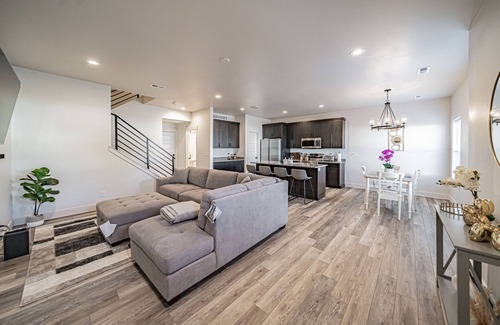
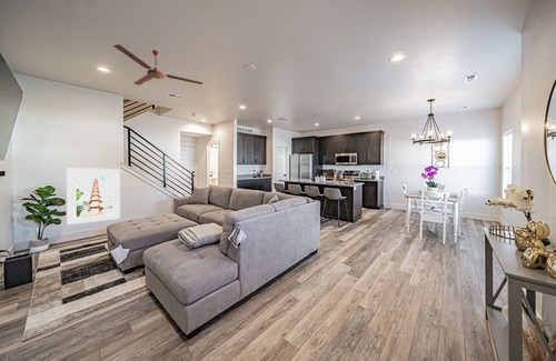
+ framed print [66,167,121,225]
+ ceiling fan [112,43,203,87]
